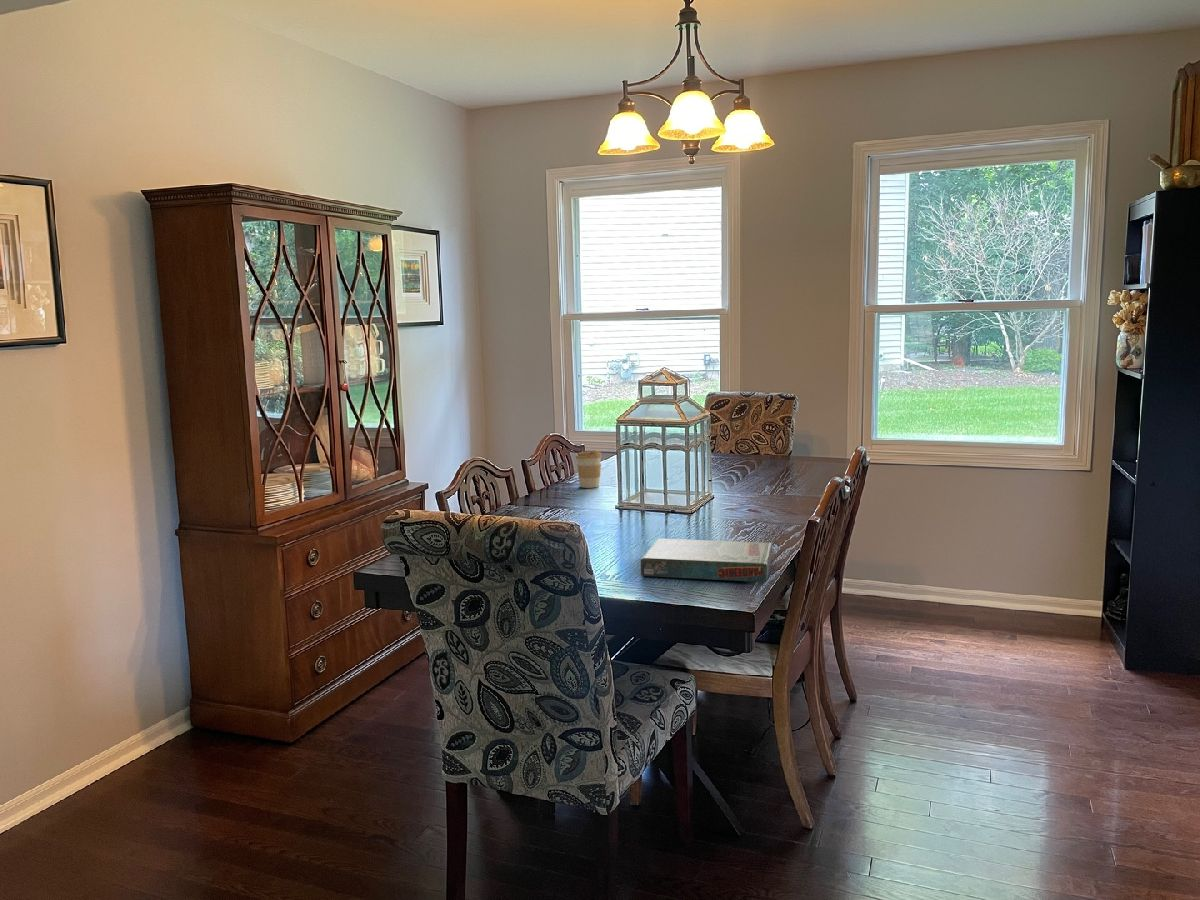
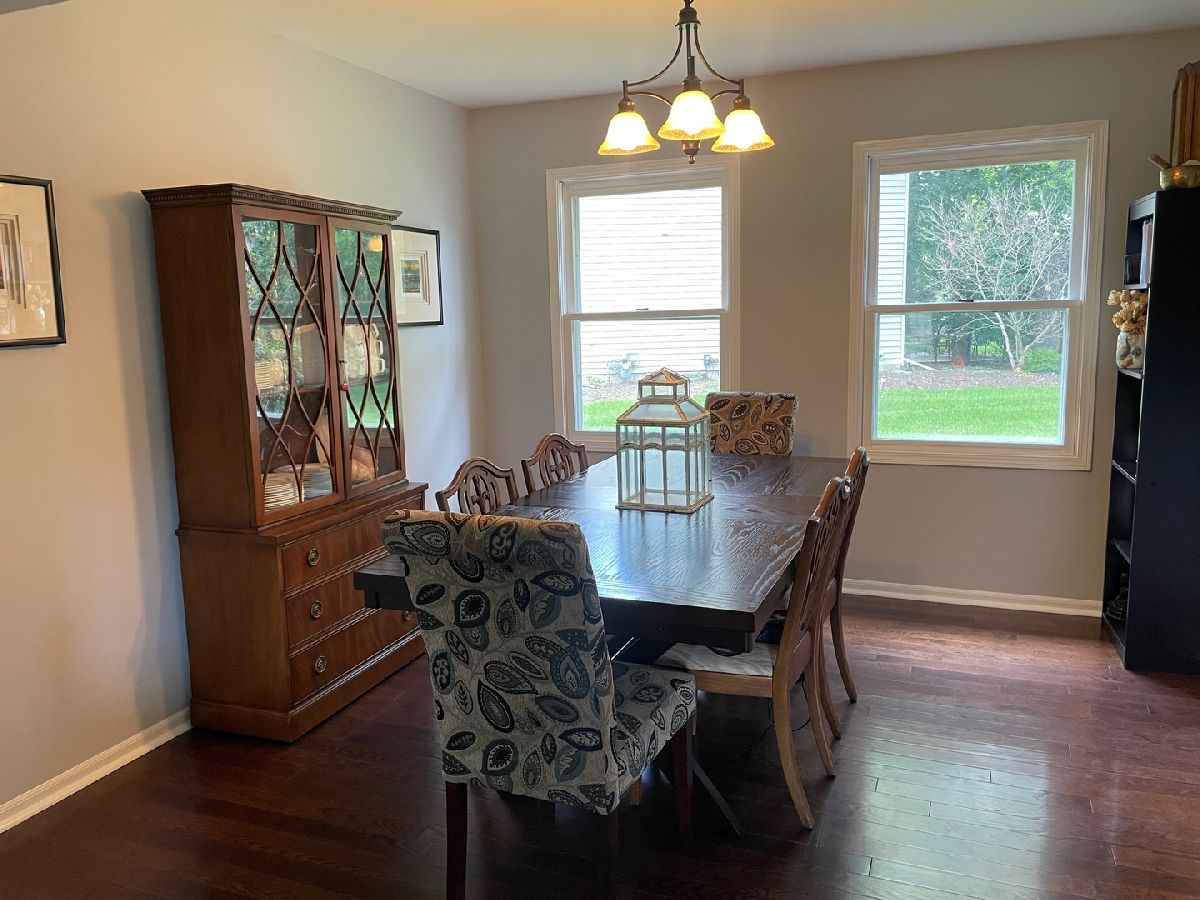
- board game [640,538,773,583]
- coffee cup [575,449,603,489]
